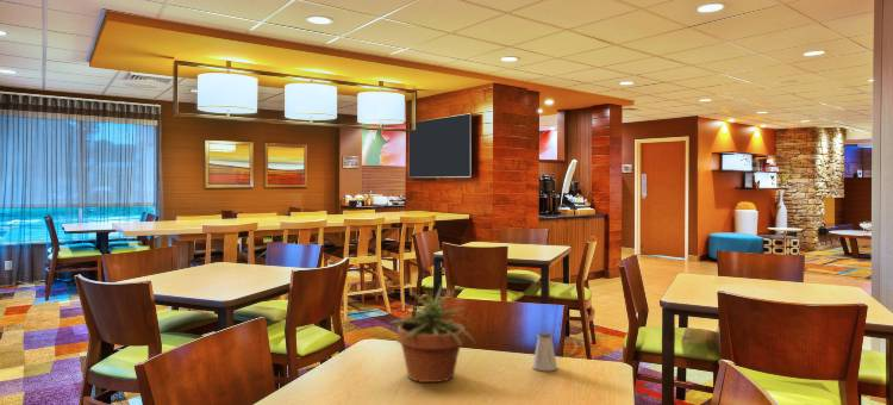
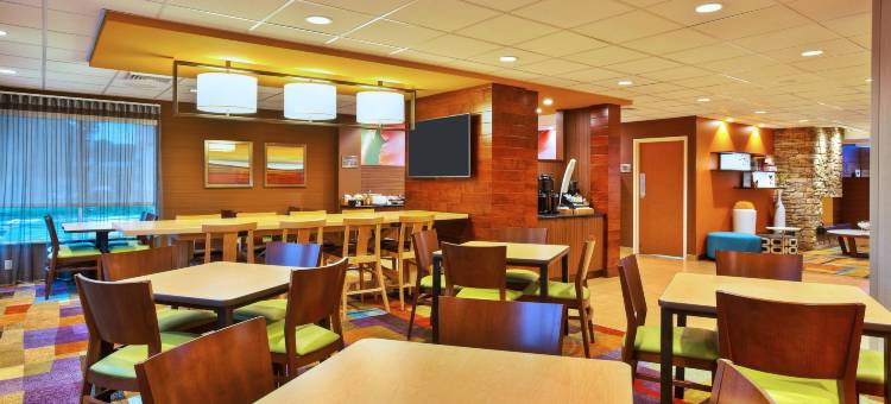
- saltshaker [531,331,558,372]
- potted plant [391,282,476,384]
